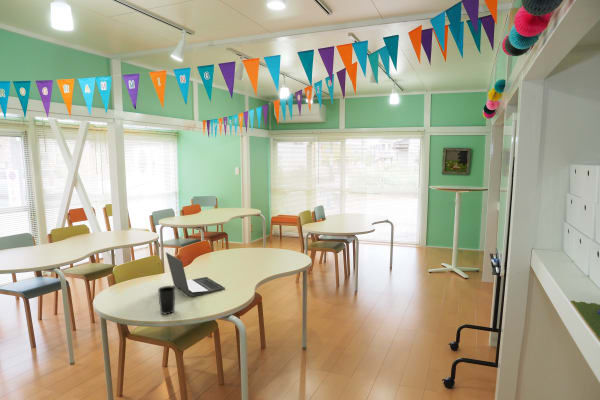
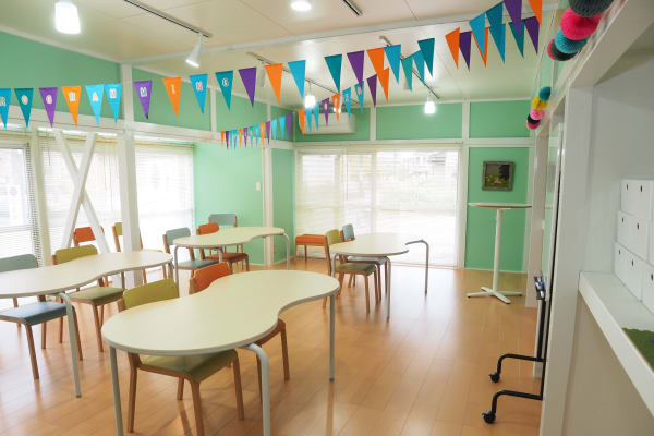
- cup [157,285,176,315]
- laptop [165,252,226,298]
